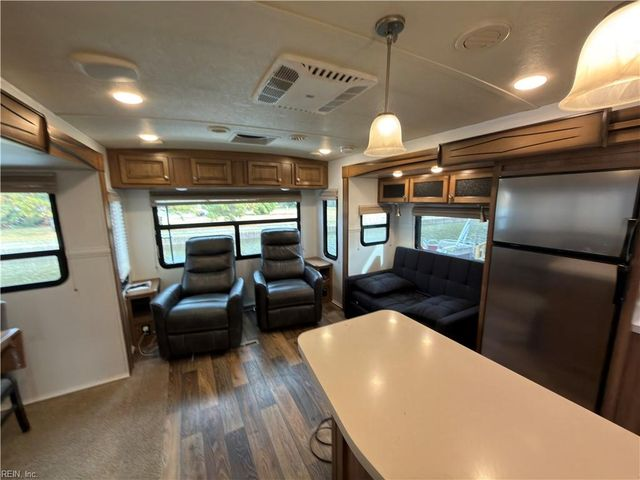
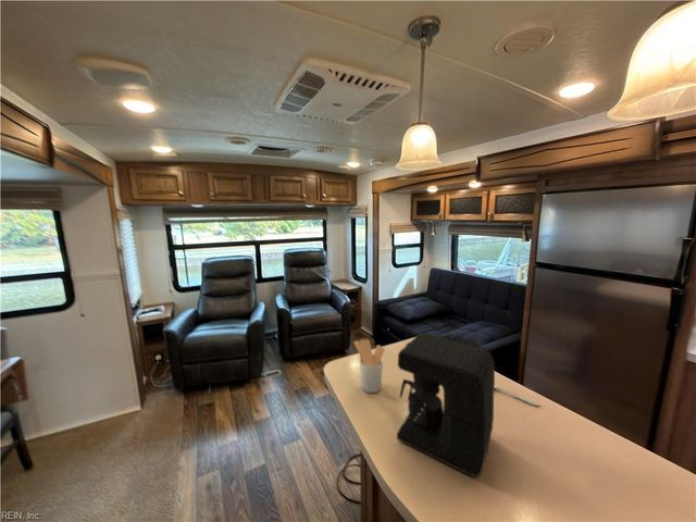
+ utensil holder [353,338,386,394]
+ spoon [495,384,539,407]
+ coffee maker [396,332,496,477]
